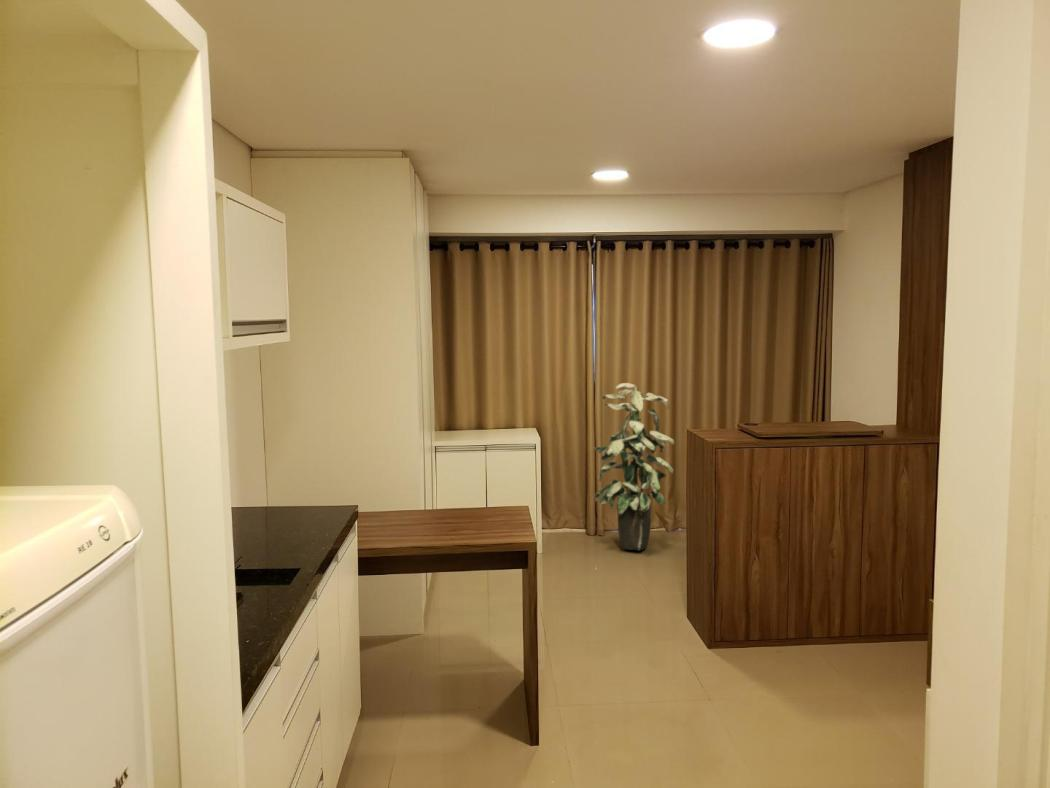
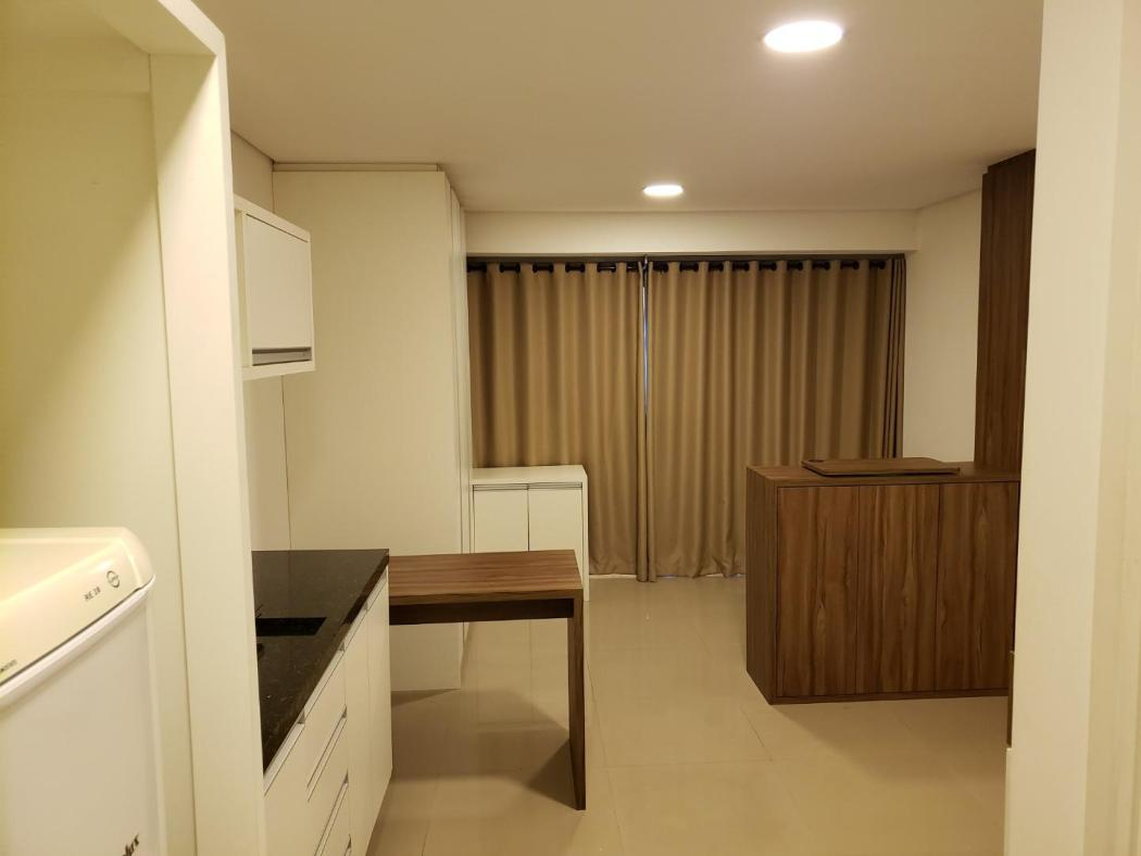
- indoor plant [590,382,675,551]
